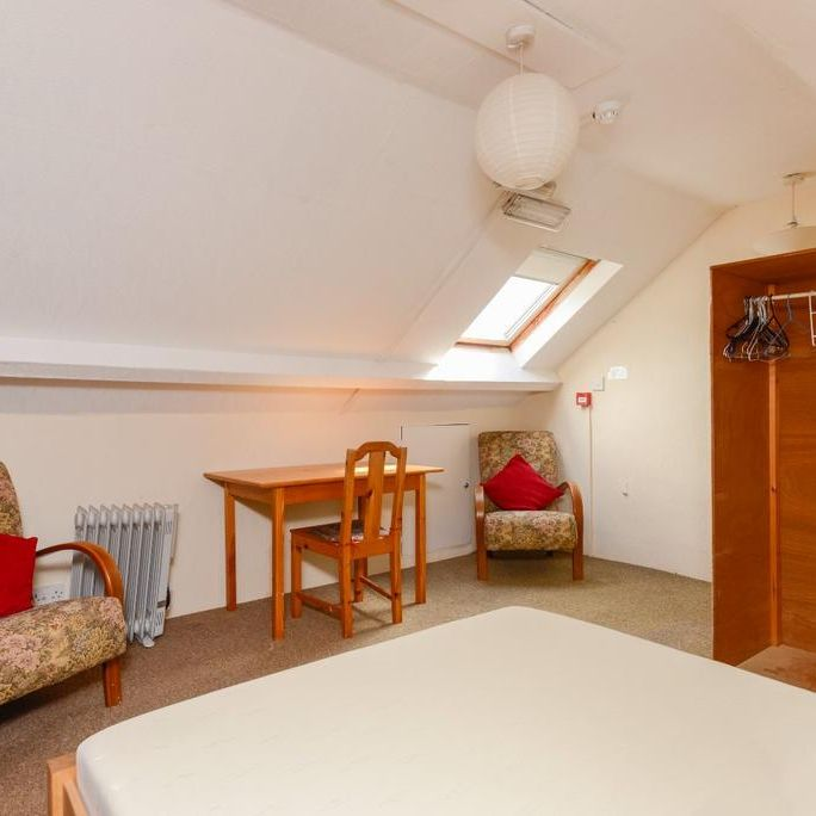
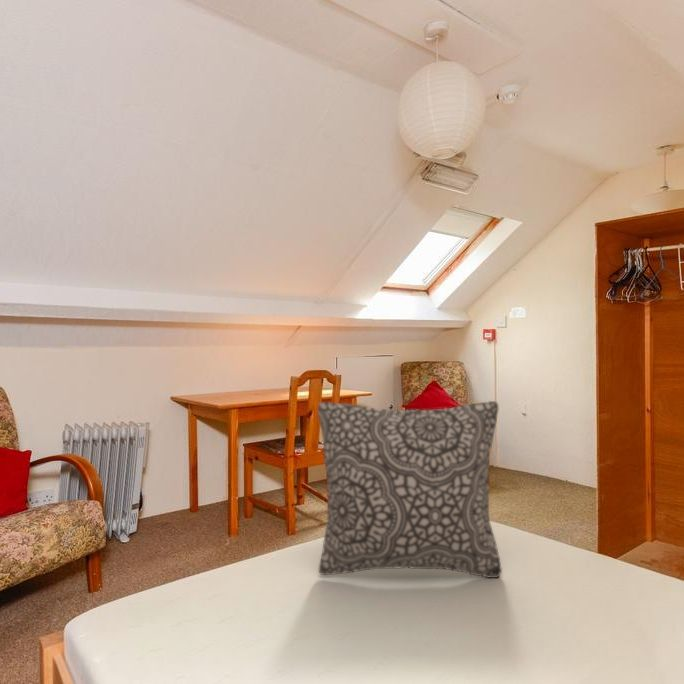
+ pillow [317,400,503,579]
